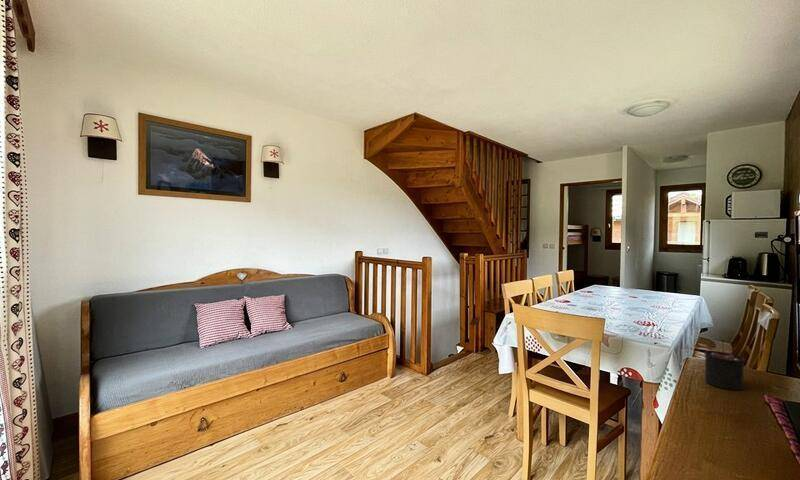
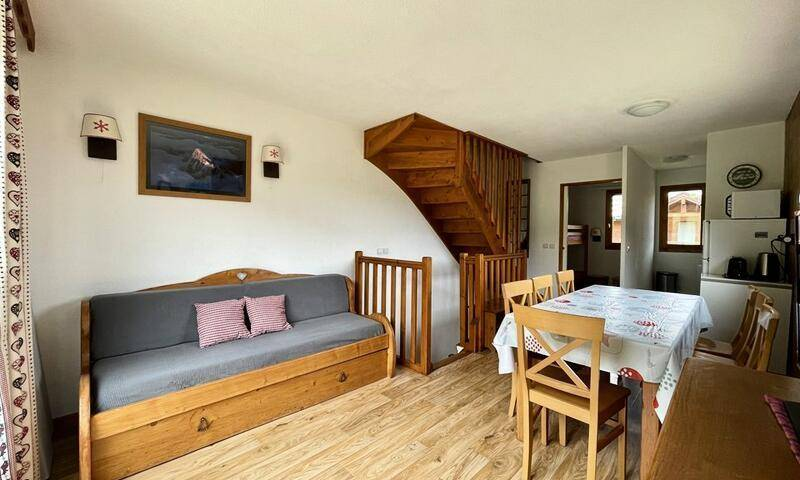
- candle [703,339,747,391]
